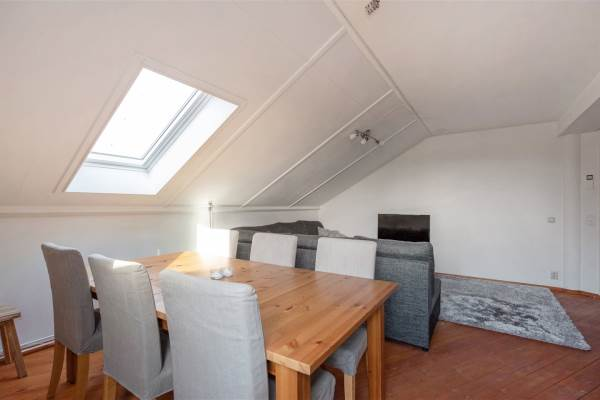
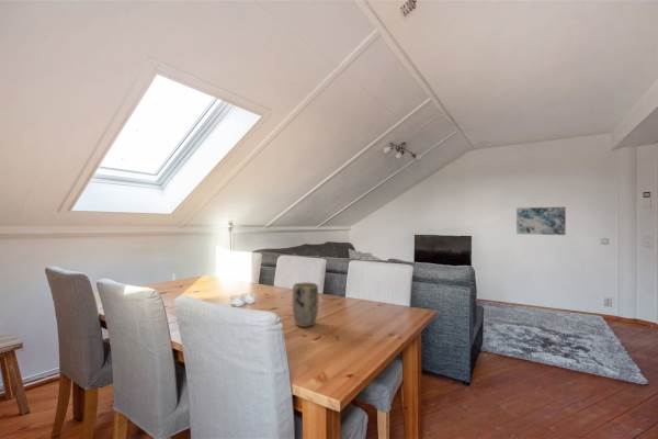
+ wall art [515,206,567,236]
+ plant pot [292,281,320,328]
